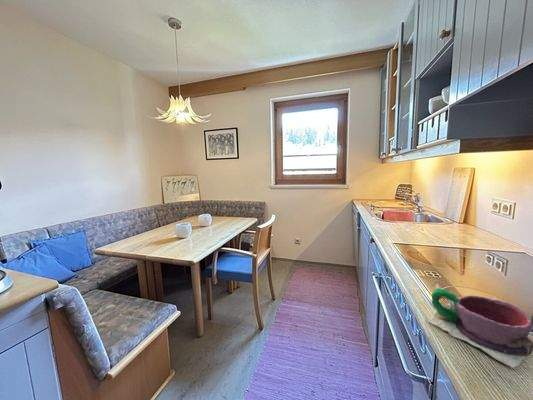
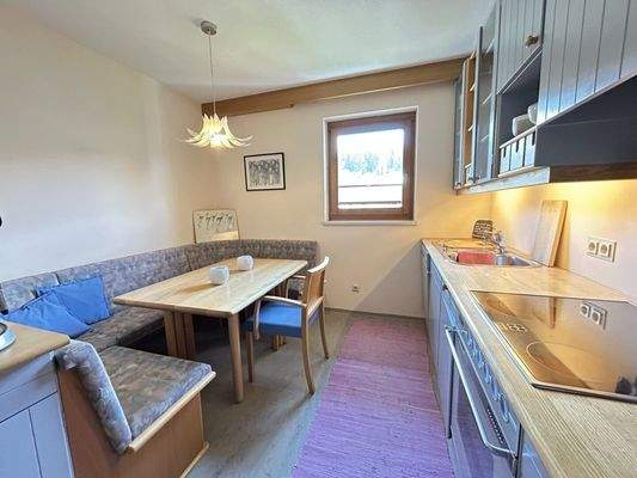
- cup and saucer [424,283,533,369]
